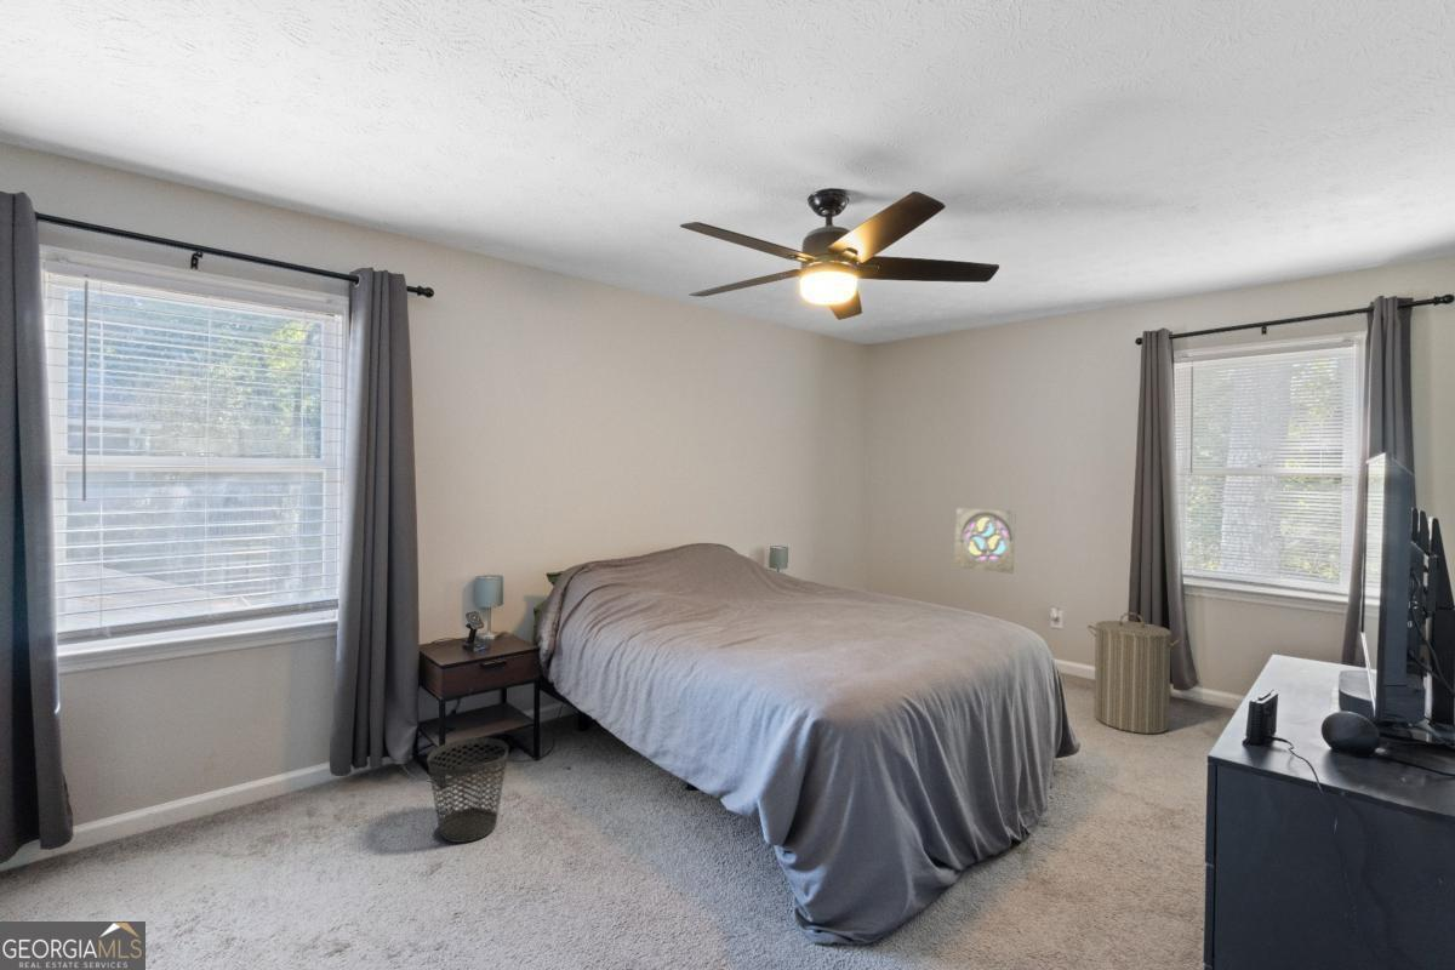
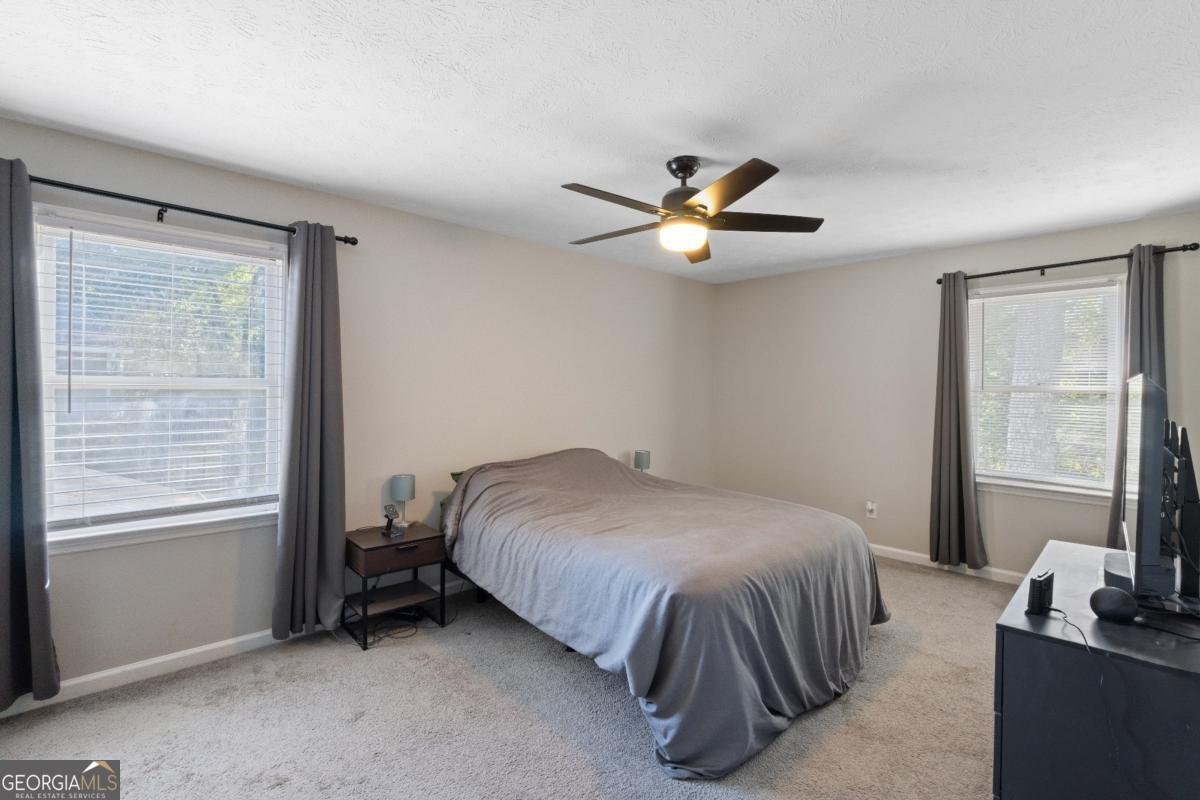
- laundry hamper [1086,611,1182,735]
- wall ornament [953,507,1017,575]
- wastebasket [426,736,509,844]
